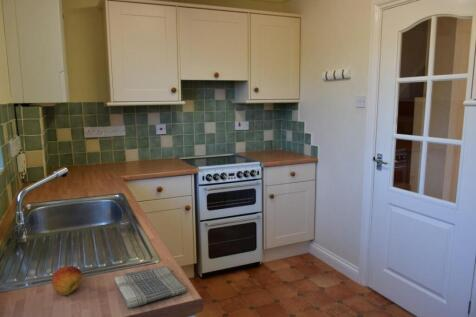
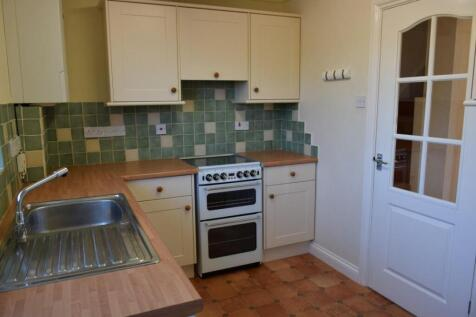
- fruit [51,265,83,296]
- dish towel [114,265,188,309]
